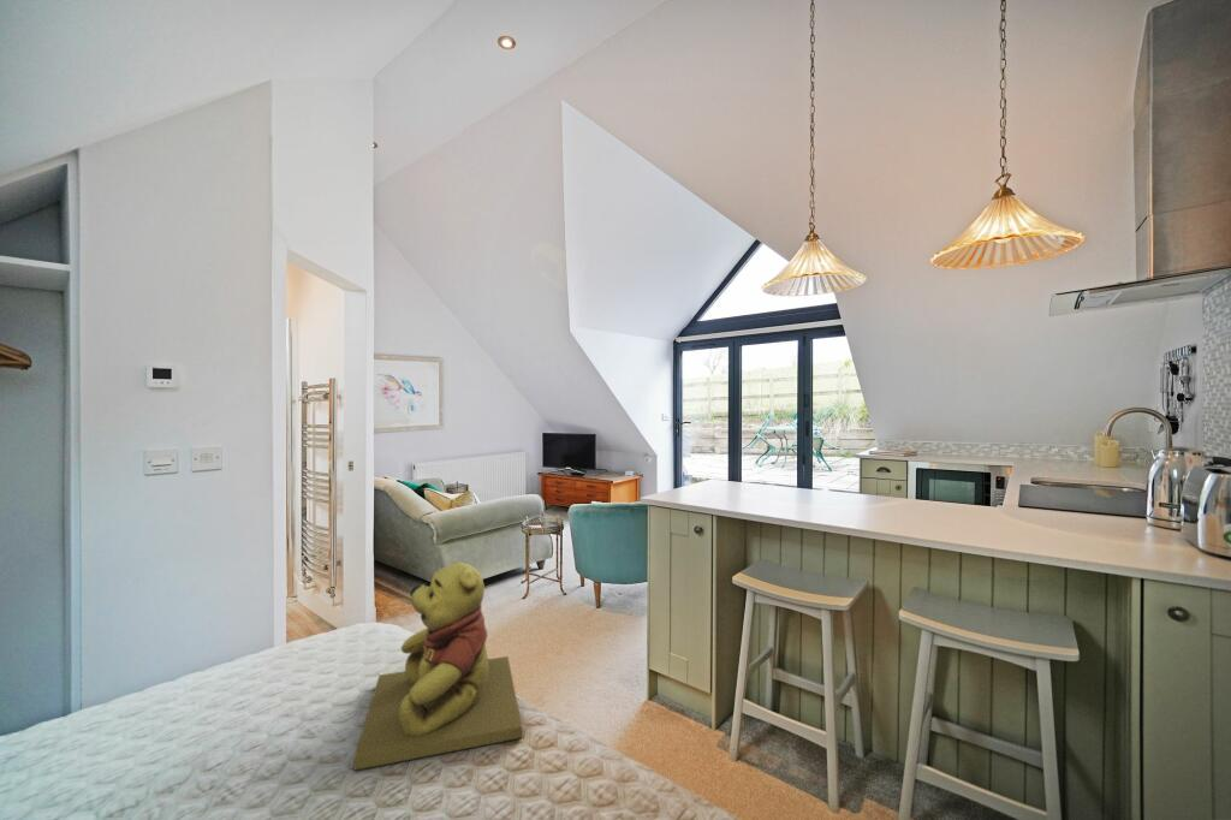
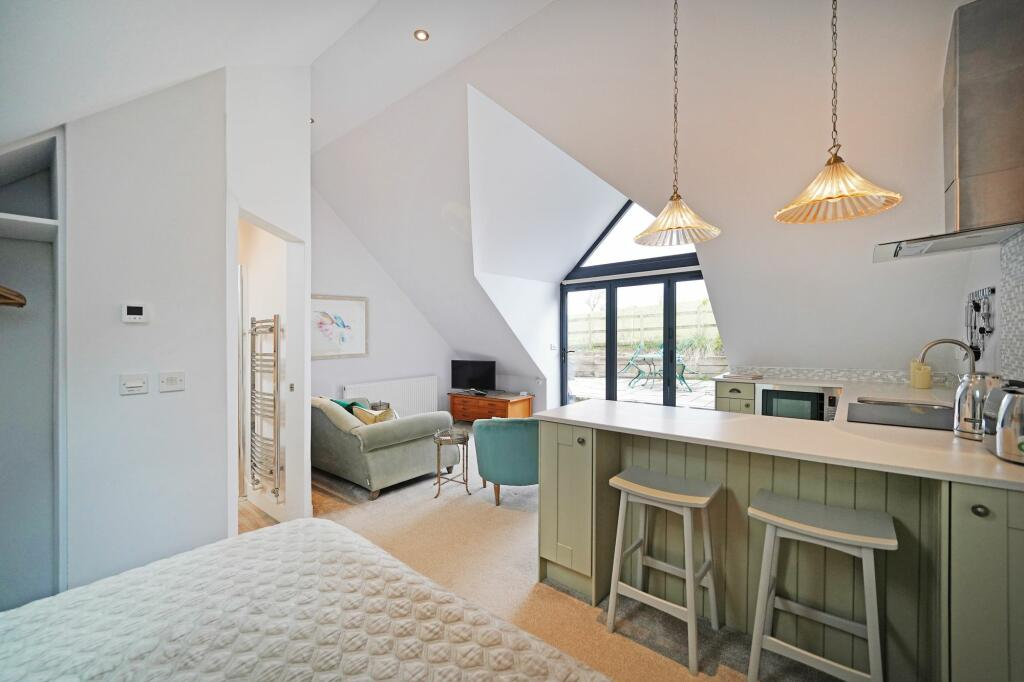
- teddy bear [353,560,523,772]
